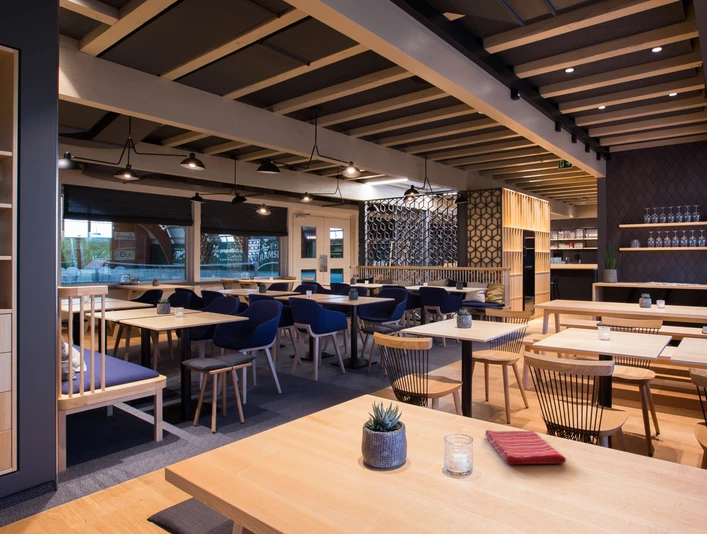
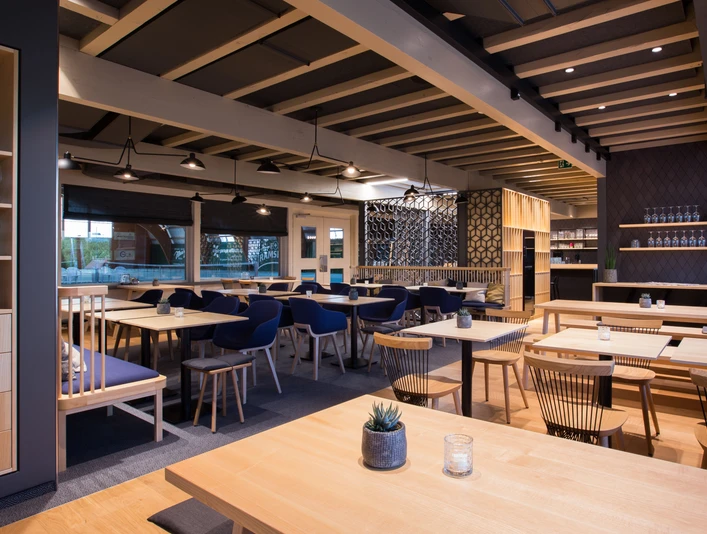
- dish towel [484,429,567,465]
